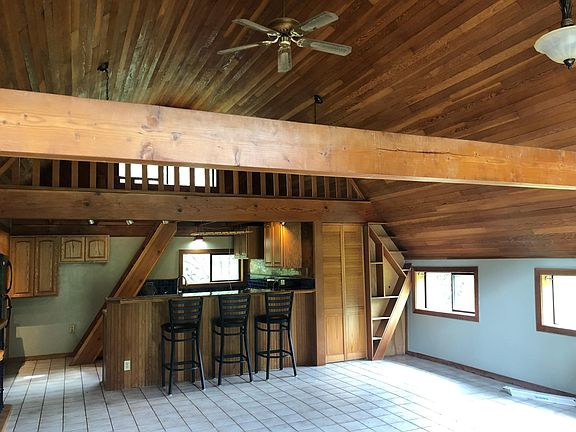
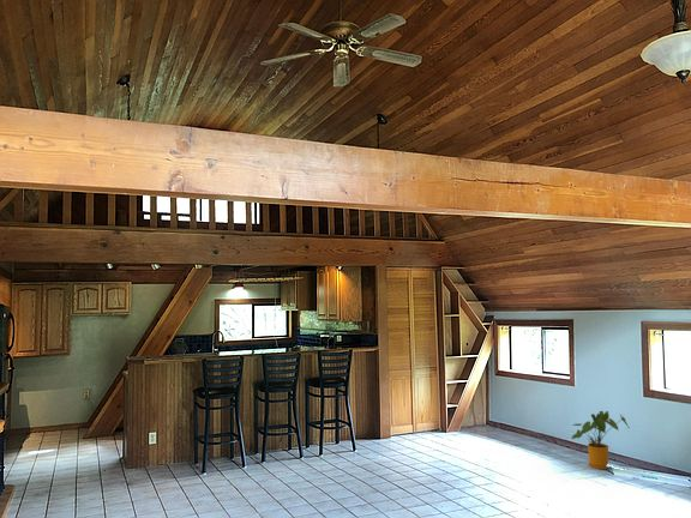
+ house plant [570,410,631,470]
